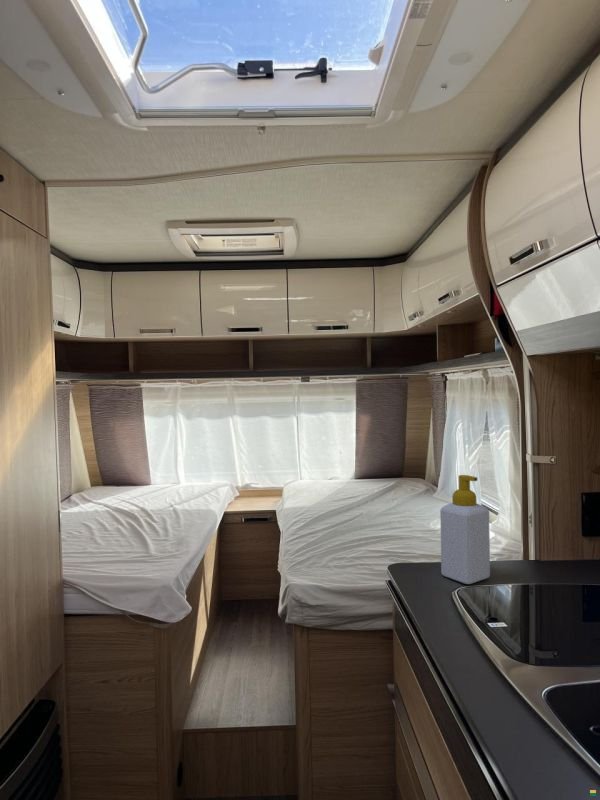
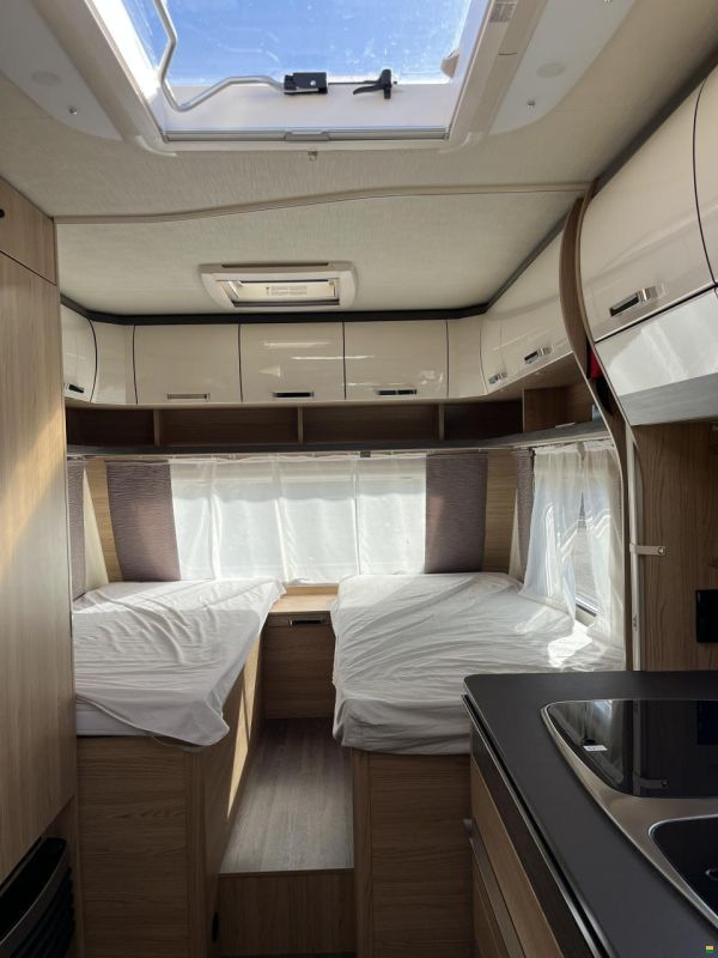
- soap bottle [439,474,491,585]
